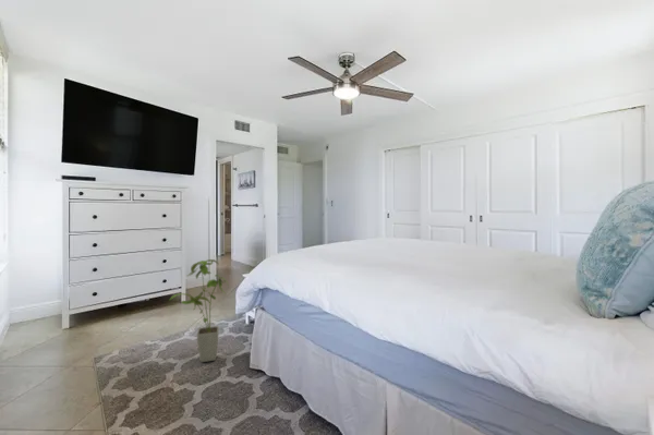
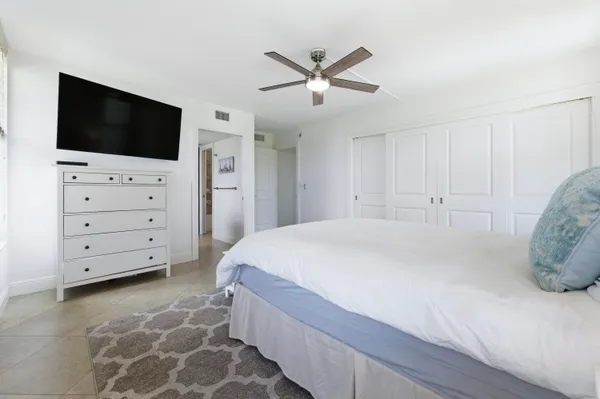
- house plant [168,258,230,363]
